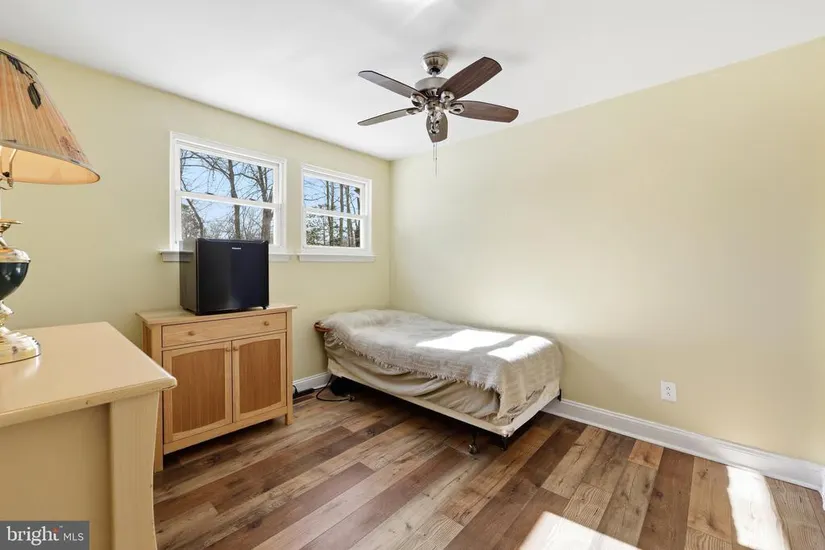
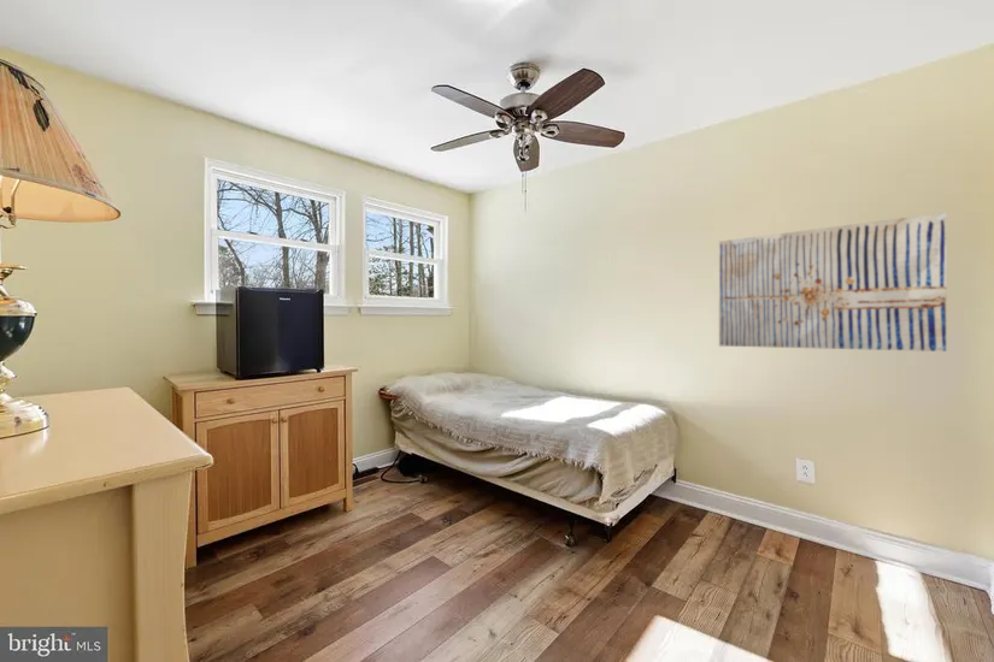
+ wall art [718,212,948,353]
